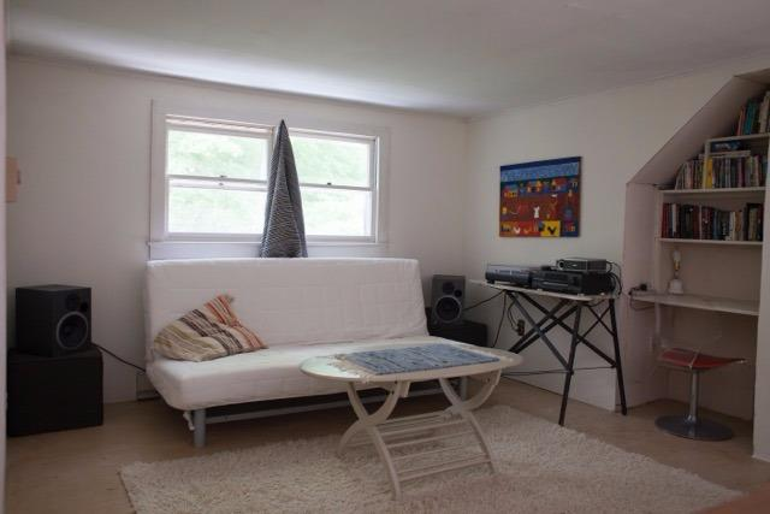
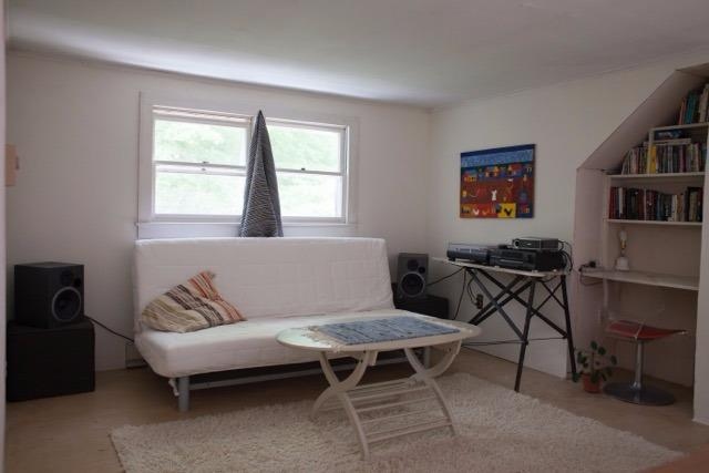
+ potted plant [569,340,618,394]
